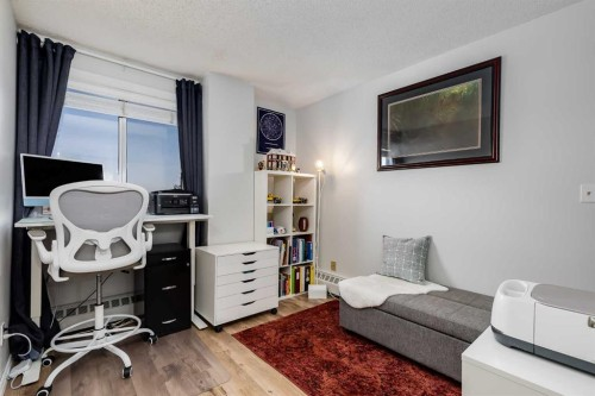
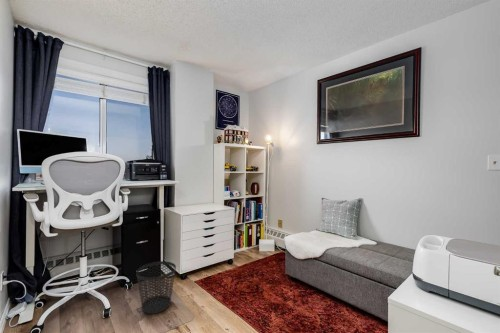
+ wastebasket [135,260,177,315]
